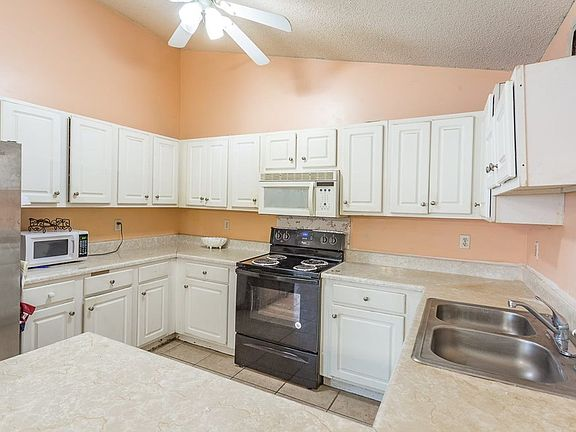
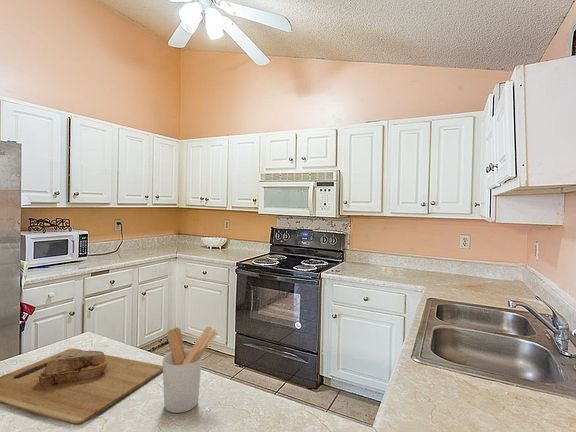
+ utensil holder [161,326,218,414]
+ cutting board [0,347,163,427]
